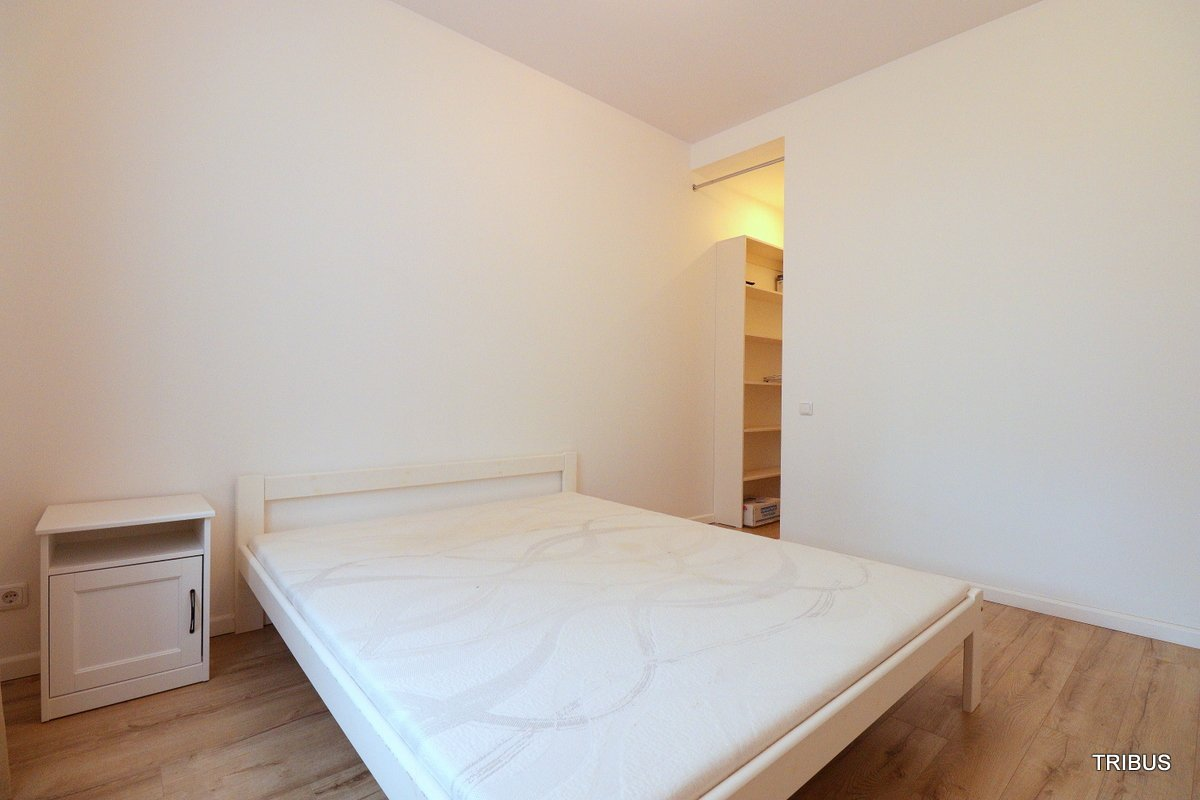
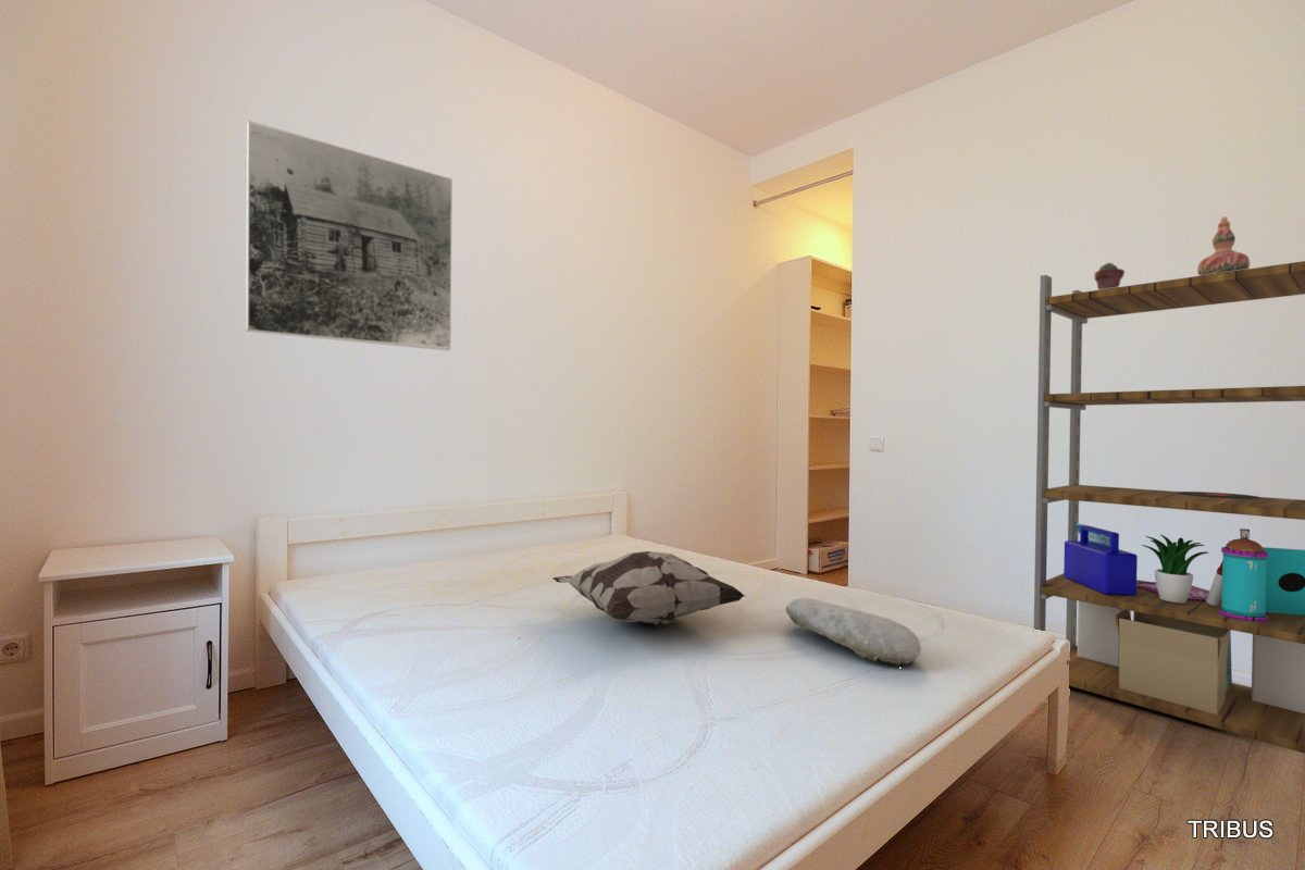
+ decorative vase [1196,215,1251,276]
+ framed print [245,120,453,351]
+ potted succulent [1093,261,1126,290]
+ shelving unit [1033,260,1305,755]
+ cushion [784,597,922,668]
+ decorative pillow [551,550,746,626]
